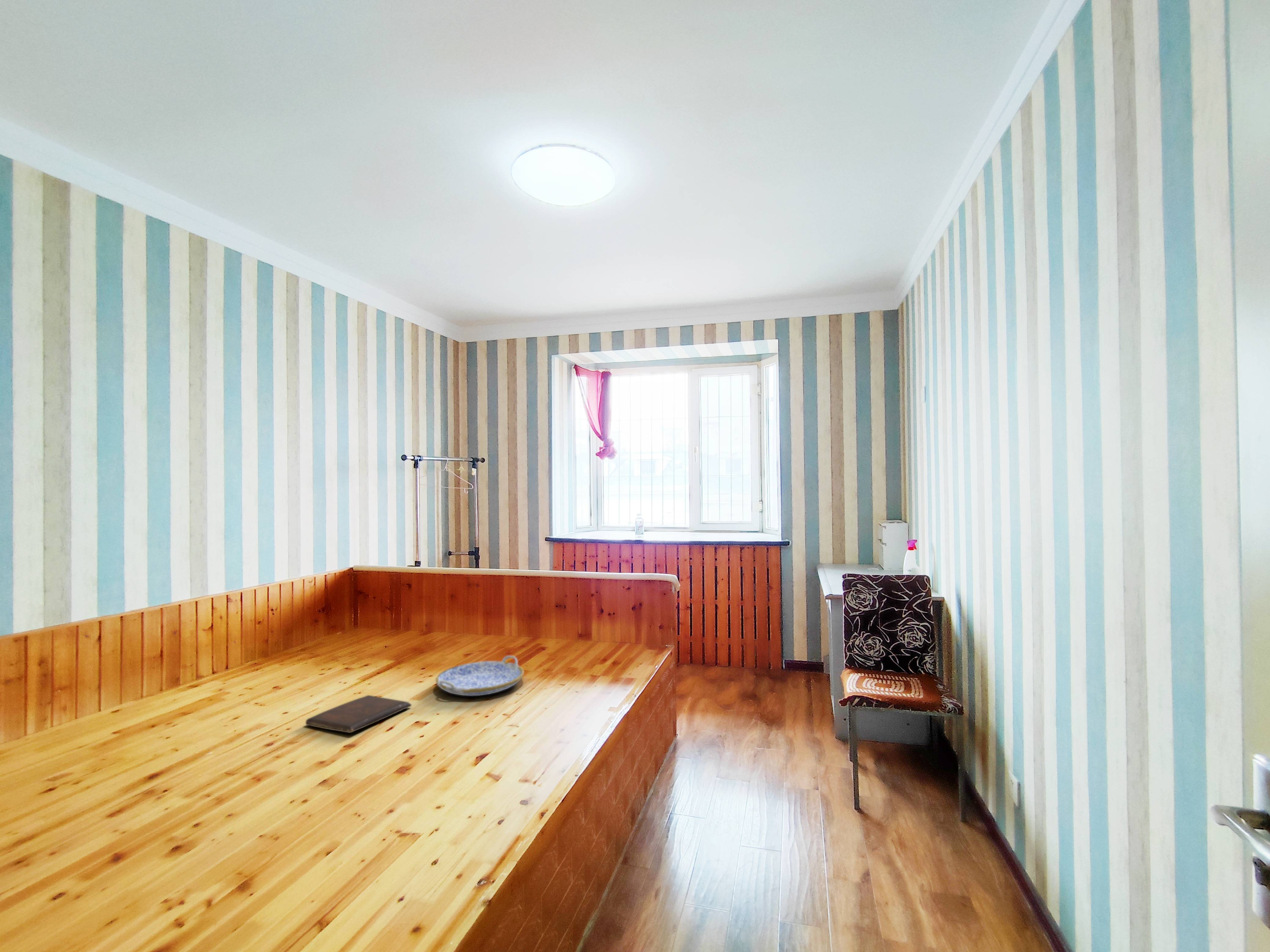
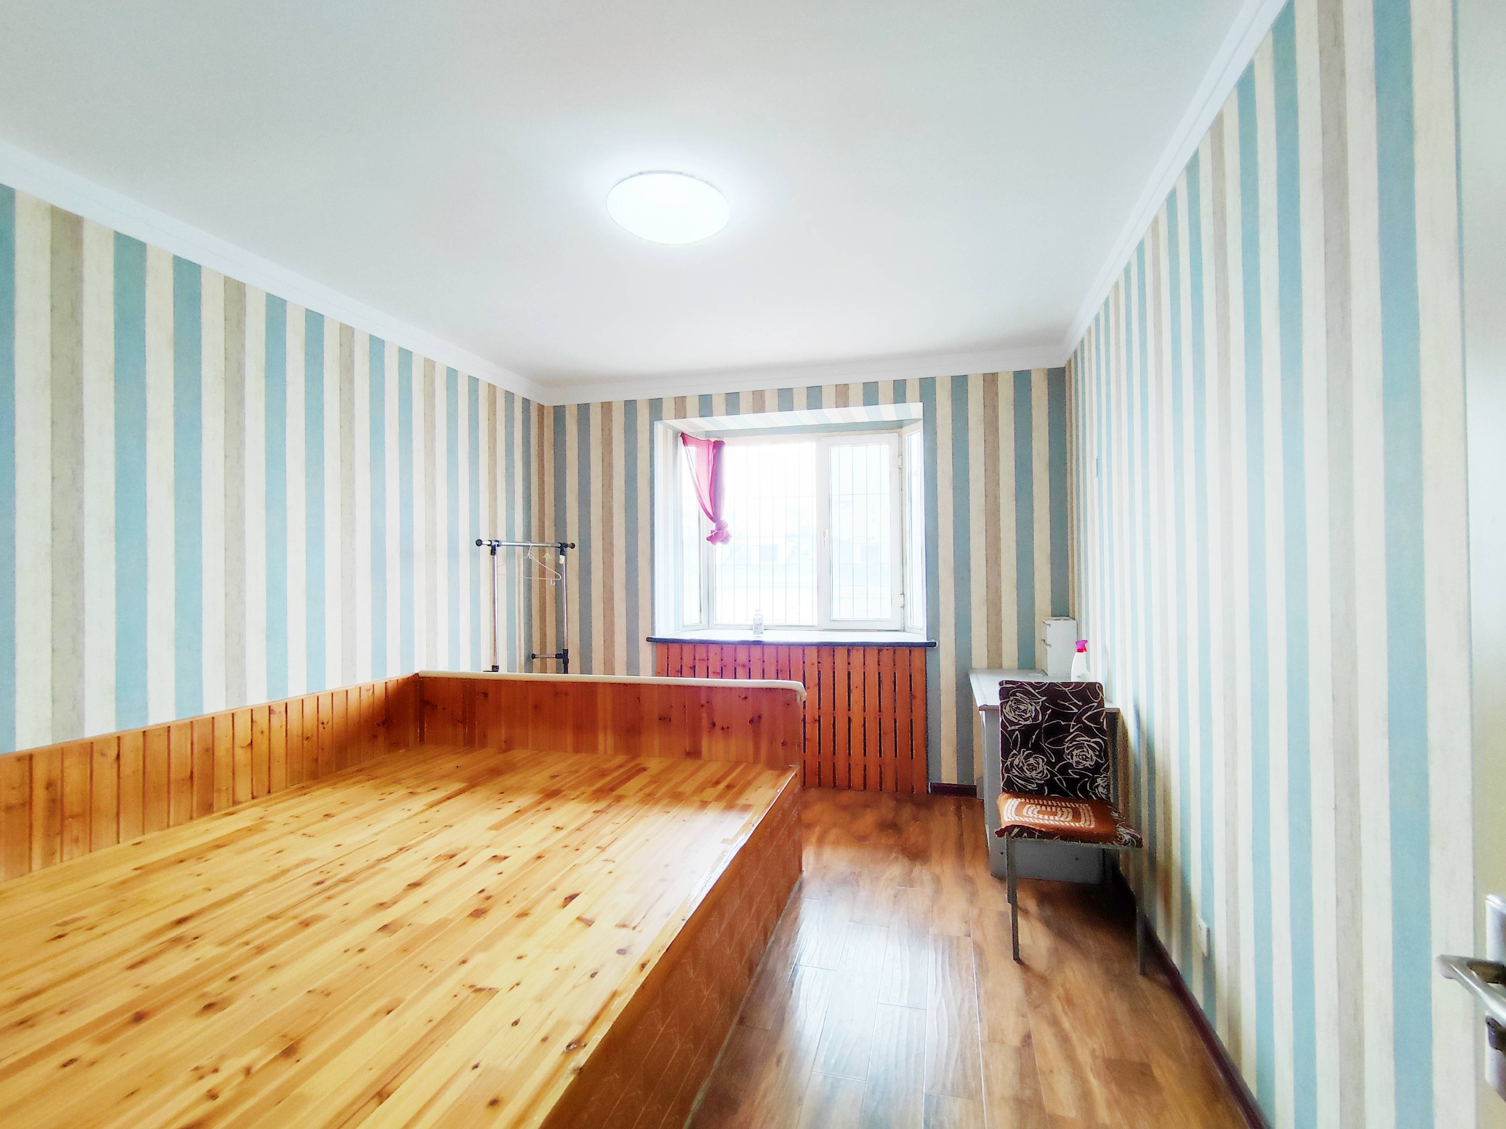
- serving tray [435,655,524,696]
- book [305,695,412,733]
